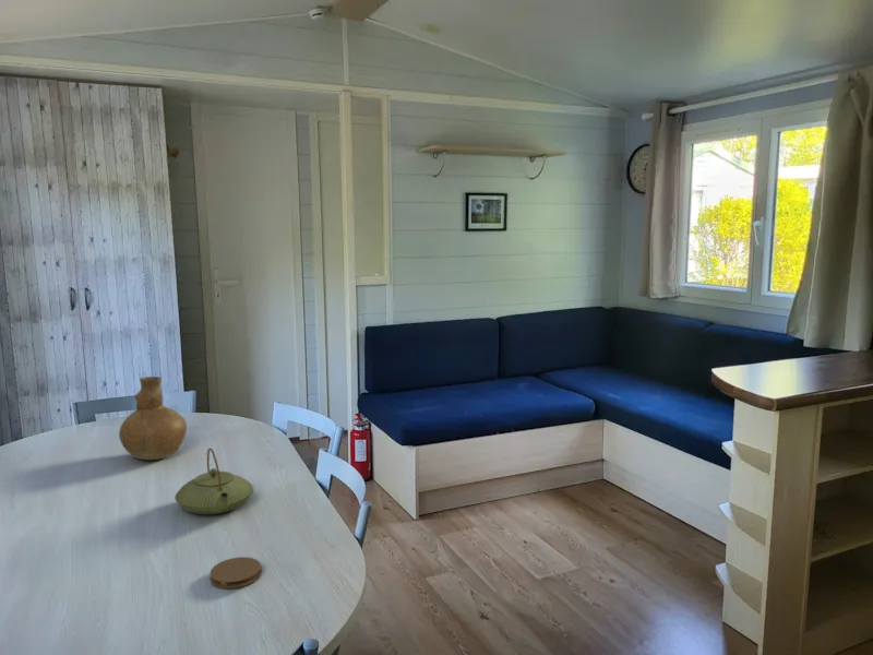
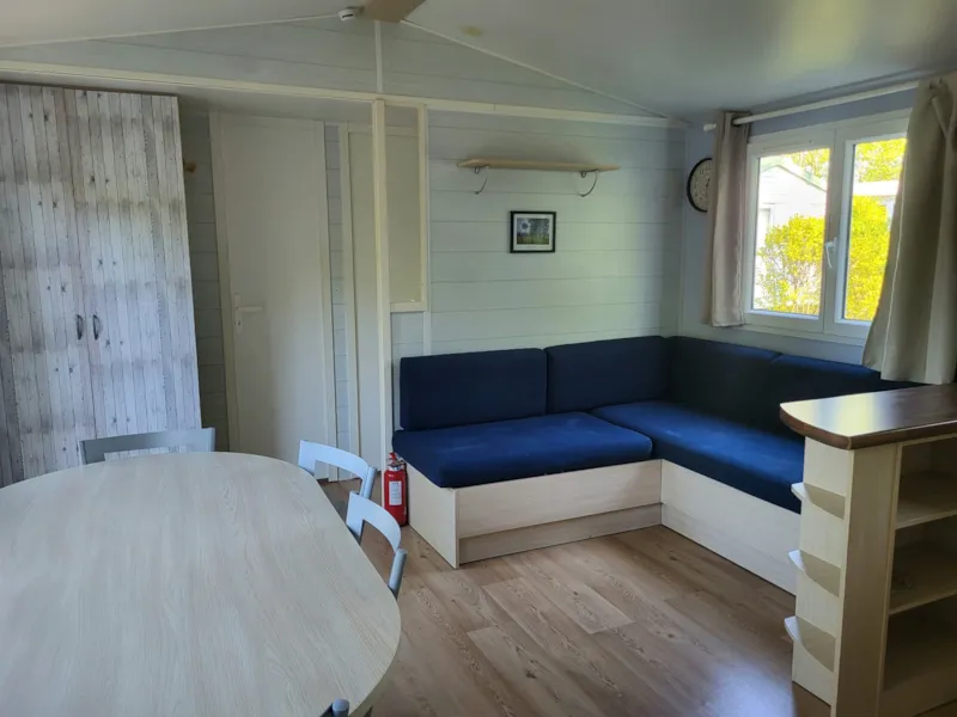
- teapot [174,446,254,515]
- coaster [208,556,263,590]
- vase [118,376,188,461]
